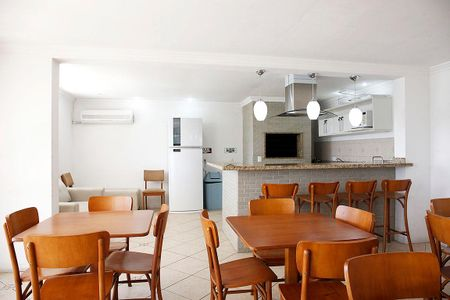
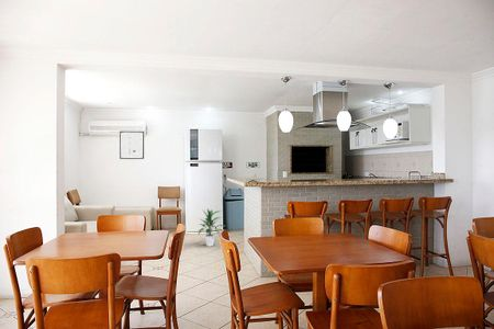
+ wall art [119,131,145,160]
+ indoor plant [198,208,225,248]
